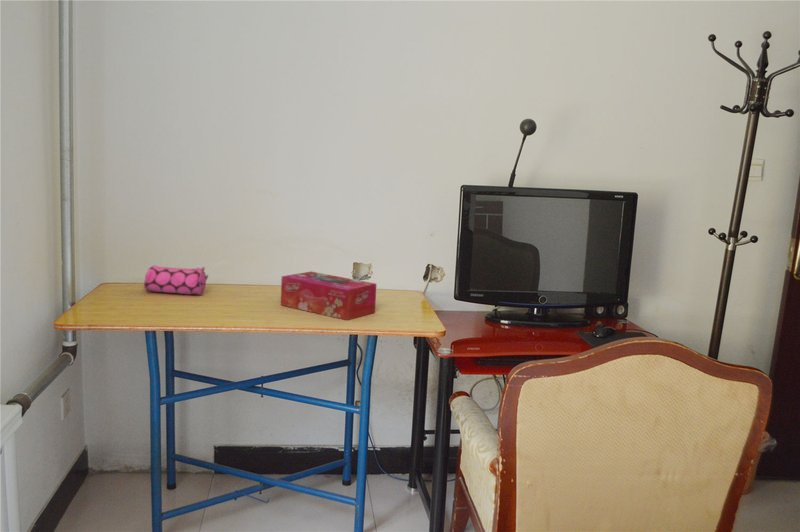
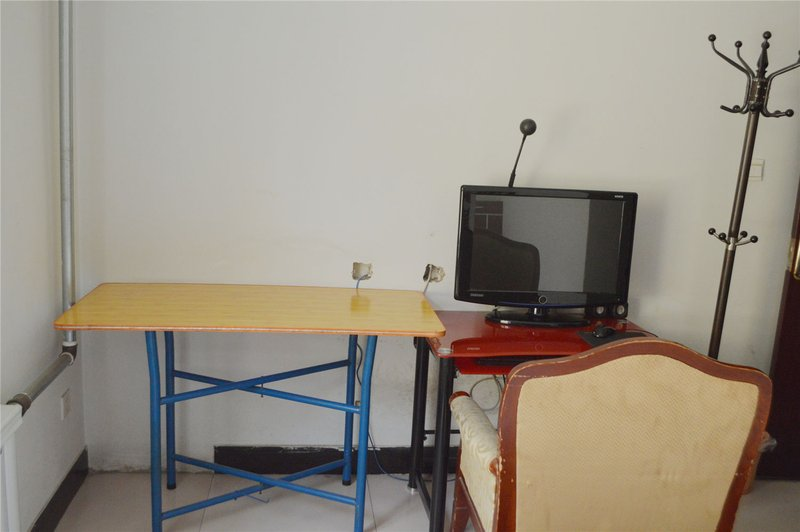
- tissue box [280,271,377,321]
- pencil case [143,264,209,296]
